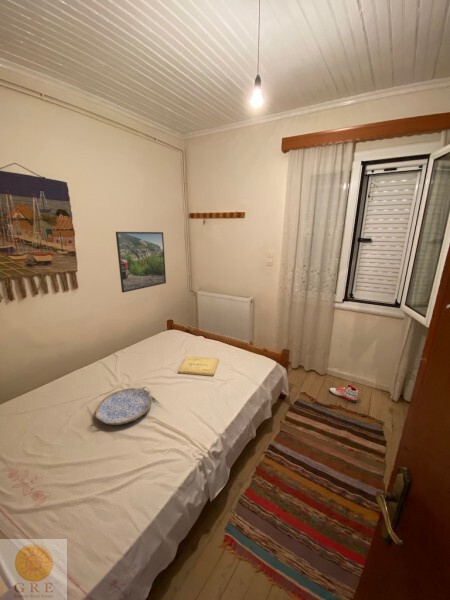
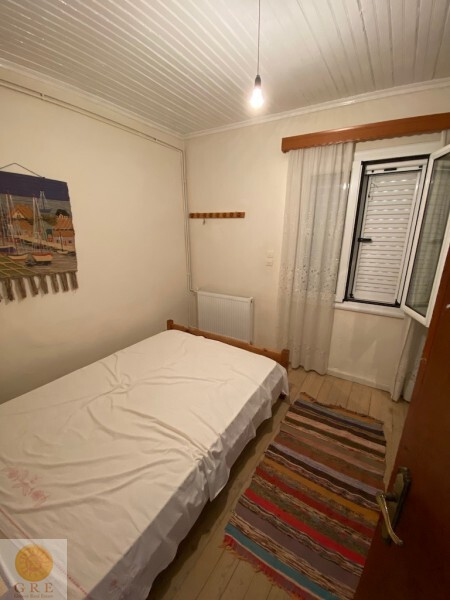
- sneaker [328,384,359,403]
- serving tray [94,385,153,426]
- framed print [115,231,167,294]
- book [177,355,220,377]
